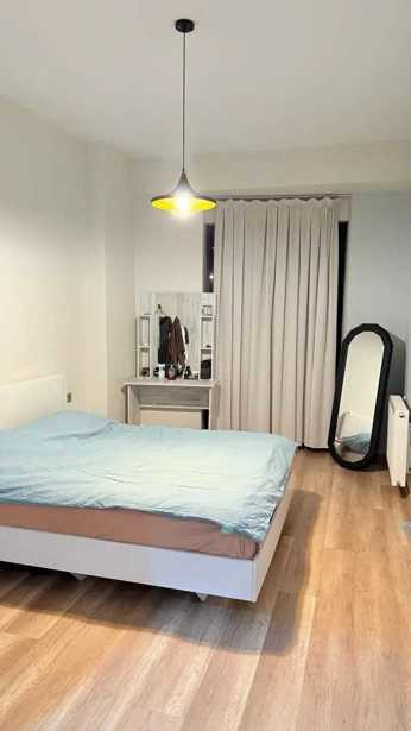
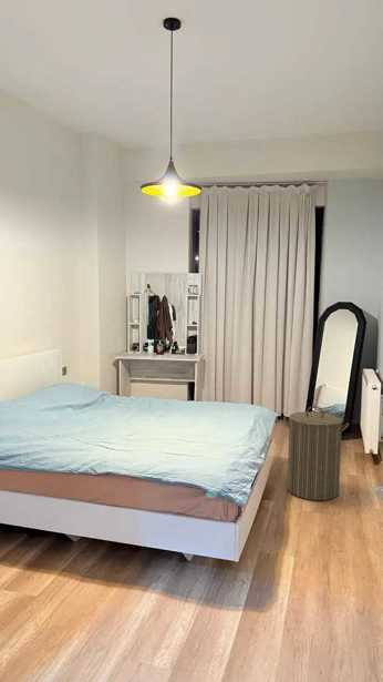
+ laundry hamper [282,405,350,501]
